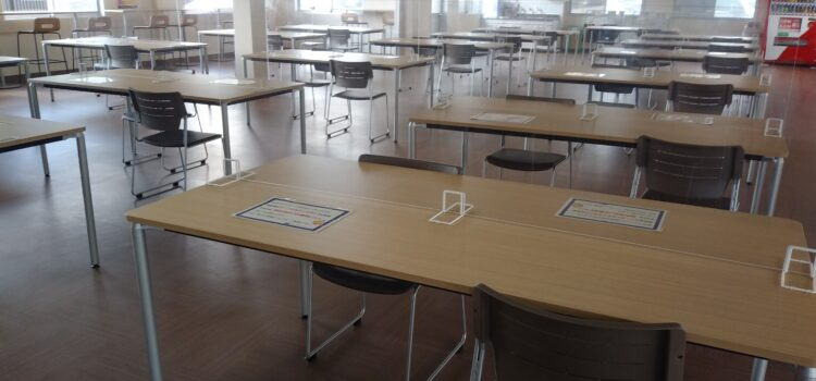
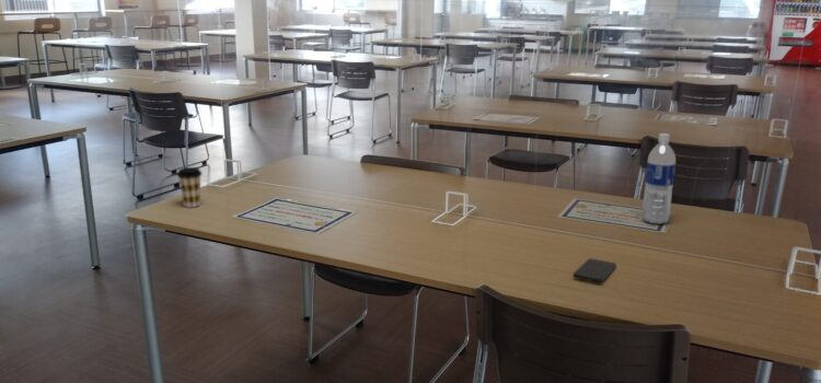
+ smartphone [573,257,617,283]
+ coffee cup [176,166,203,209]
+ water bottle [641,132,677,225]
